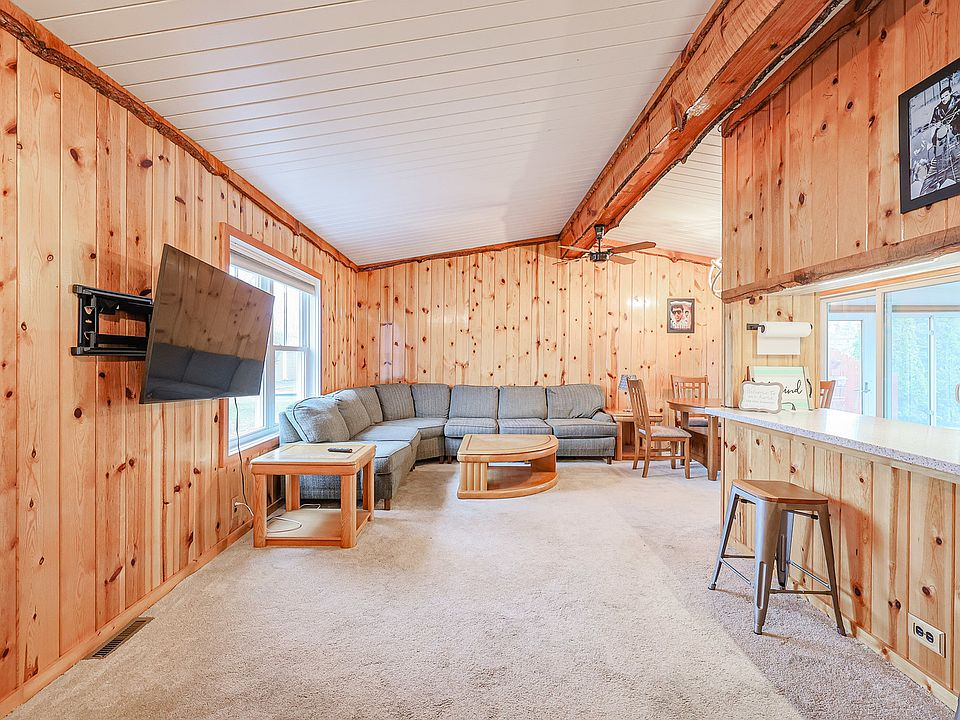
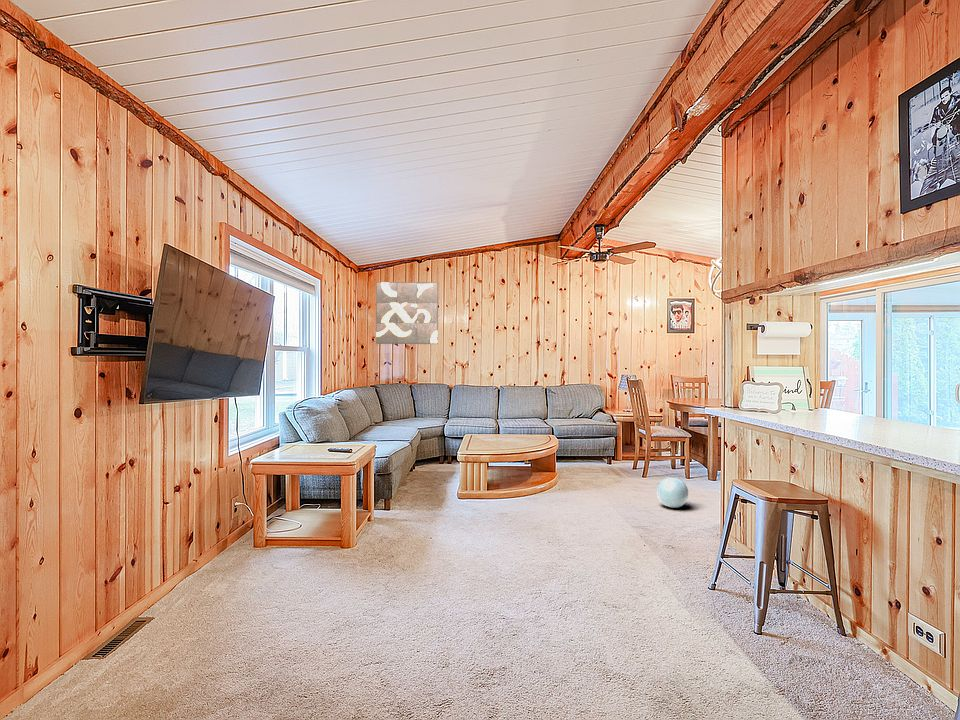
+ wall art [375,281,439,345]
+ ball [656,477,689,509]
